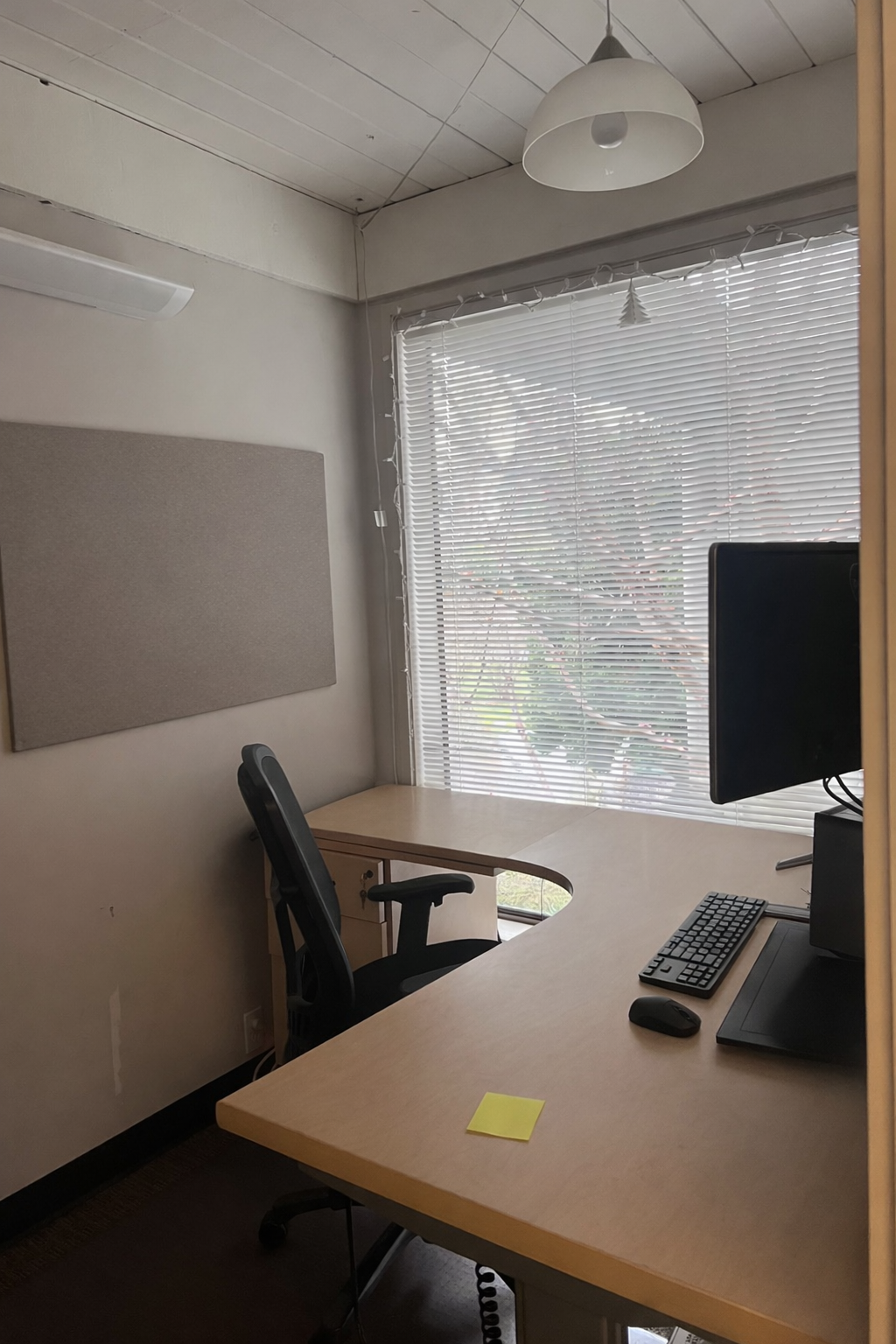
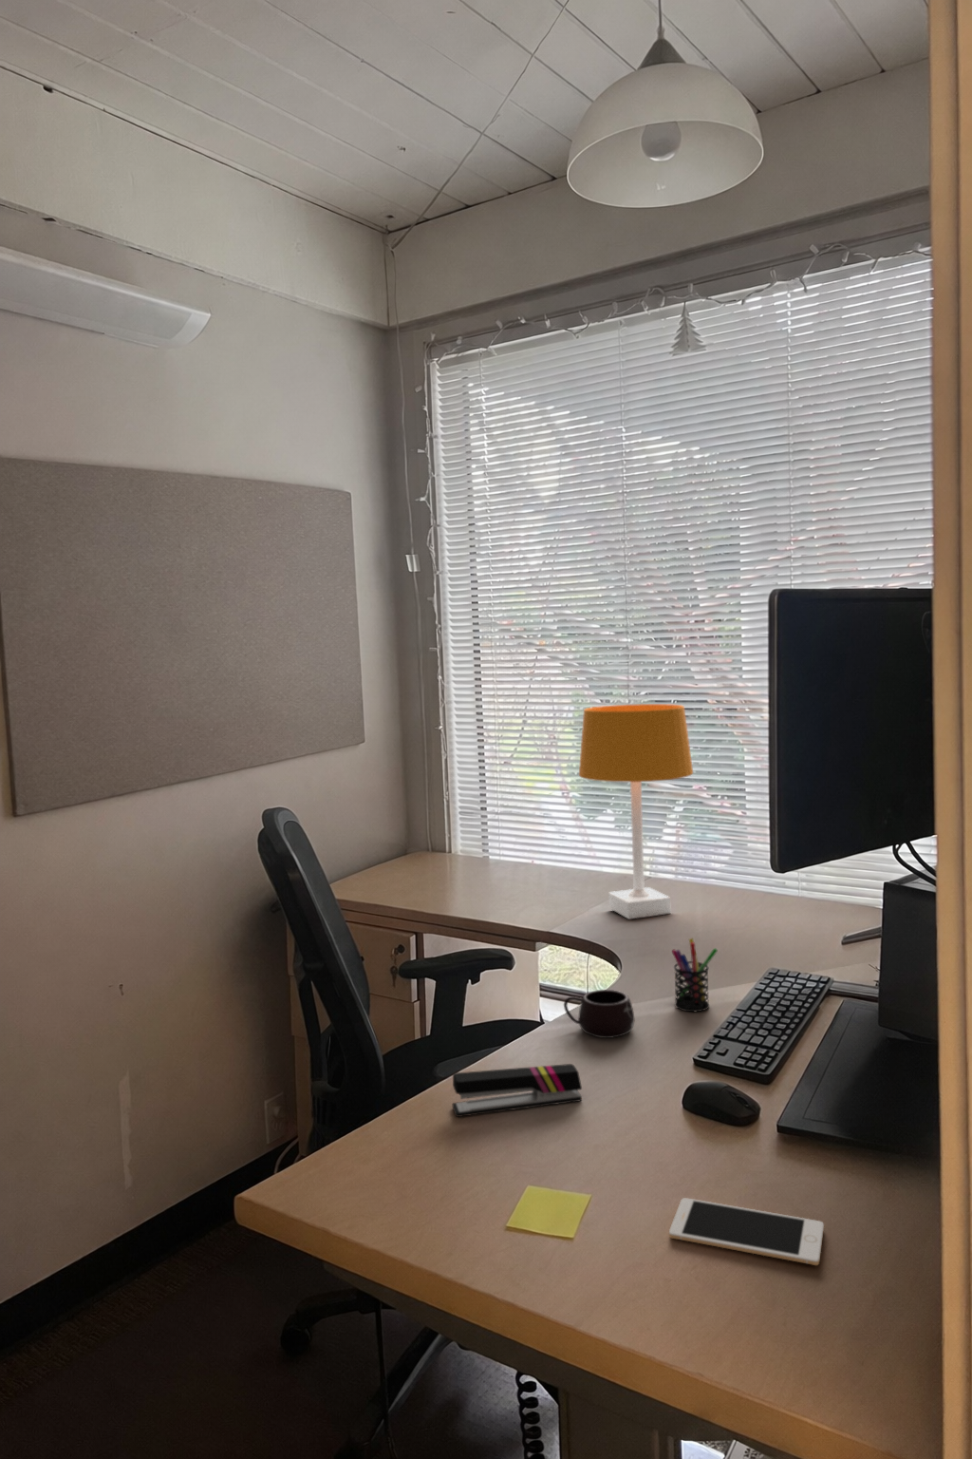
+ mug [563,989,636,1039]
+ desk lamp [578,703,694,921]
+ pen holder [672,938,718,1013]
+ cell phone [668,1197,824,1266]
+ stapler [451,1063,583,1118]
